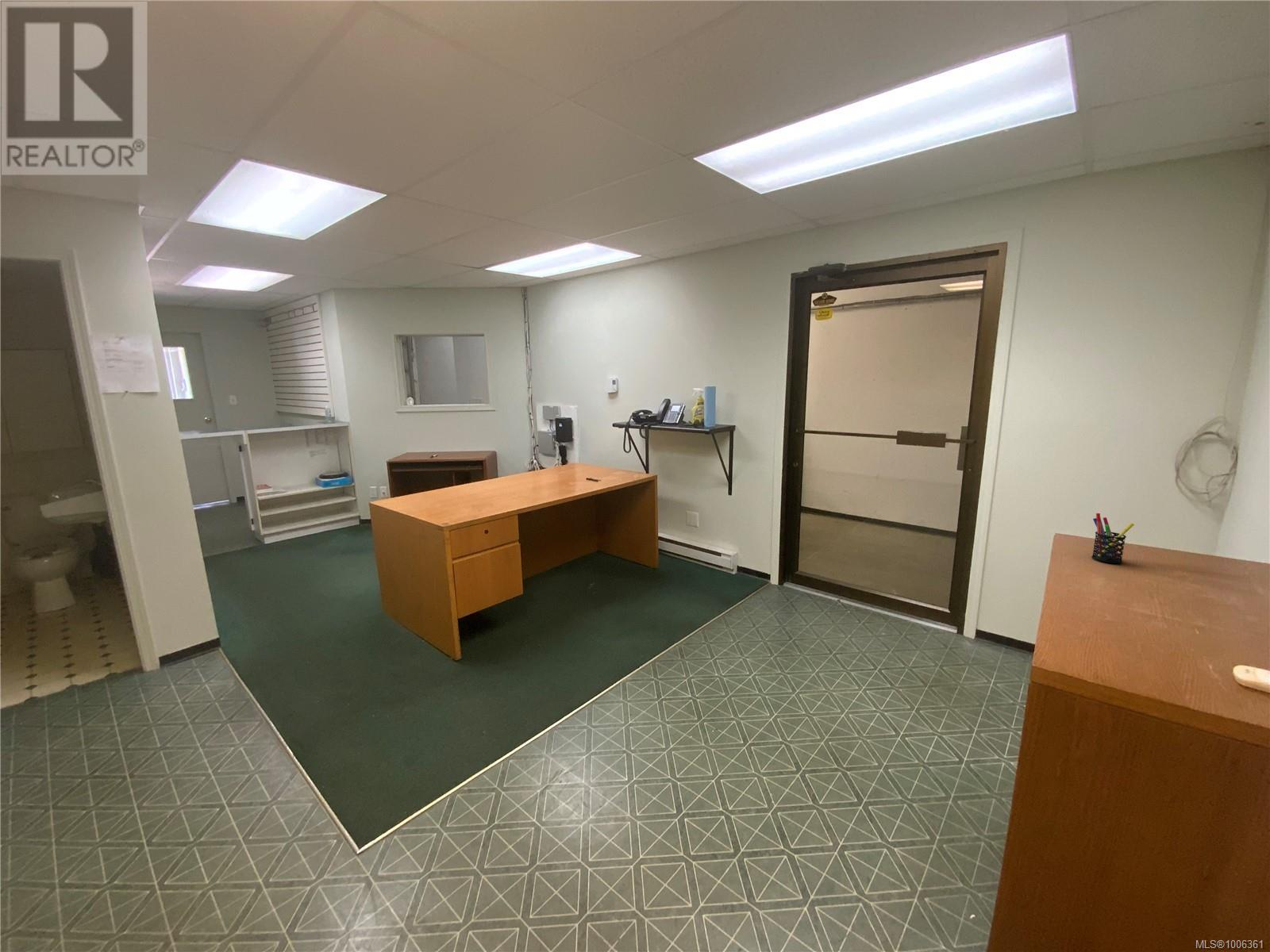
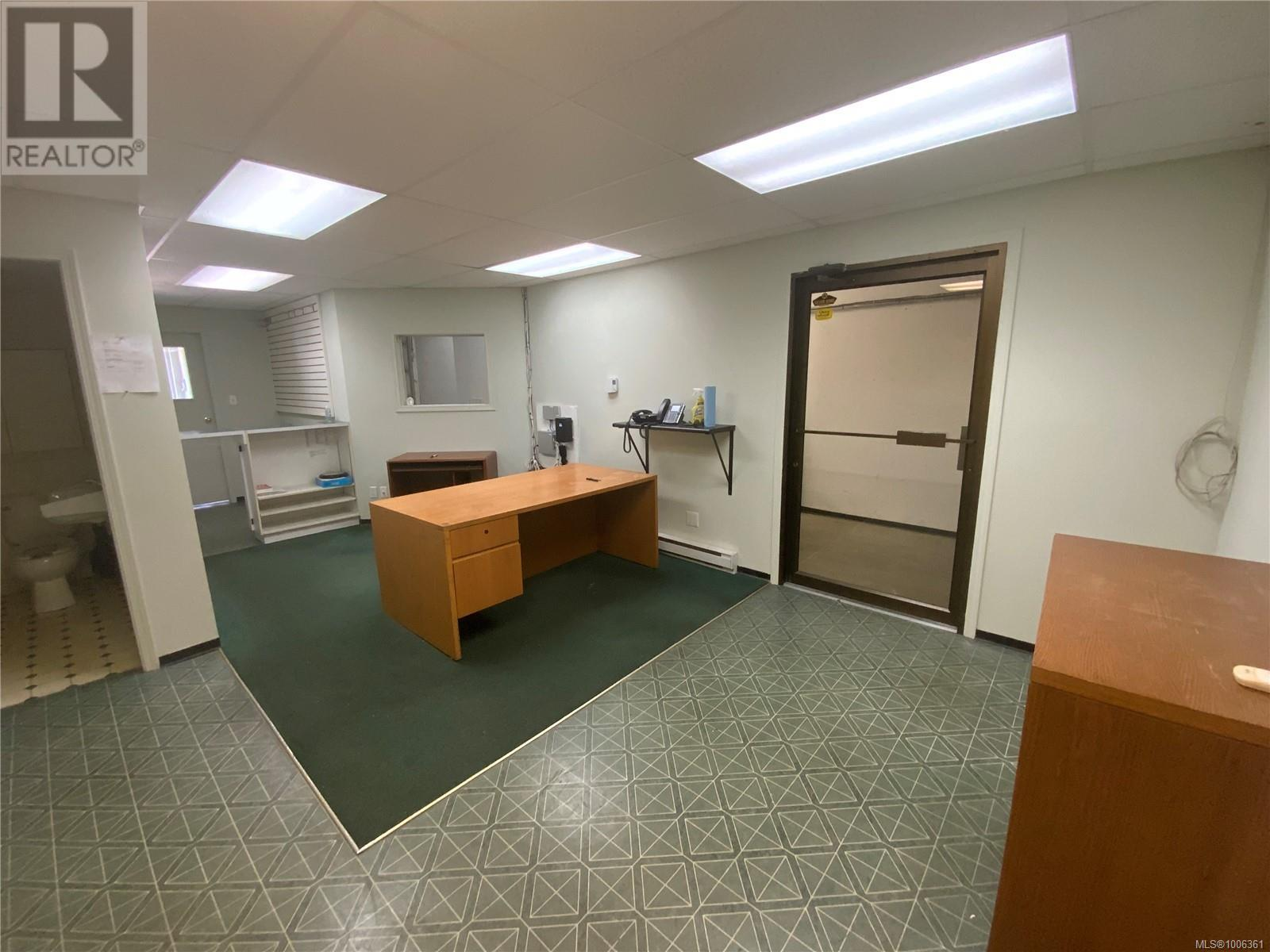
- pen holder [1091,512,1135,564]
